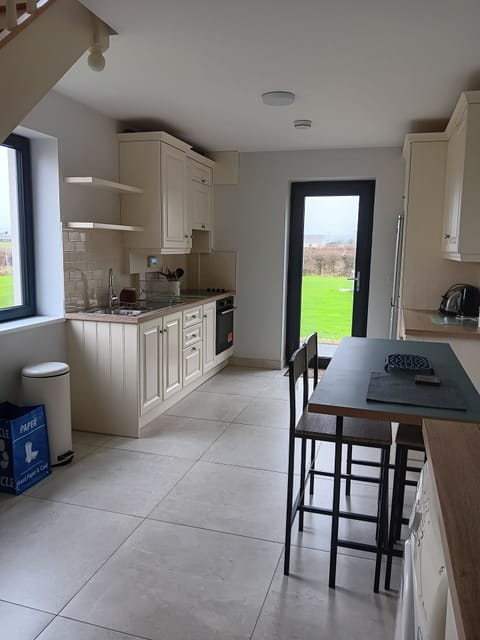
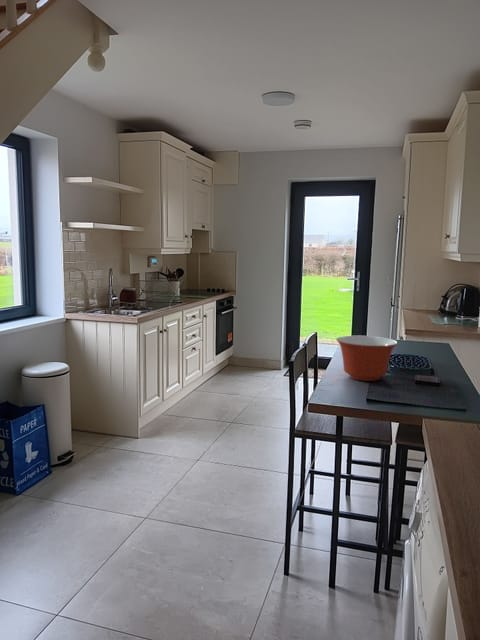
+ mixing bowl [335,335,398,382]
